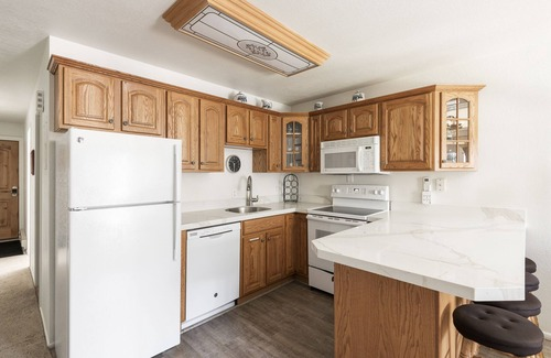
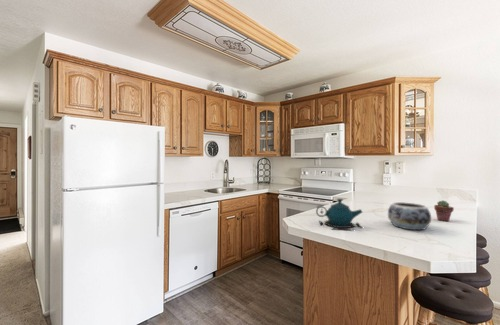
+ decorative bowl [387,201,432,231]
+ teapot [315,198,363,231]
+ potted succulent [433,199,455,222]
